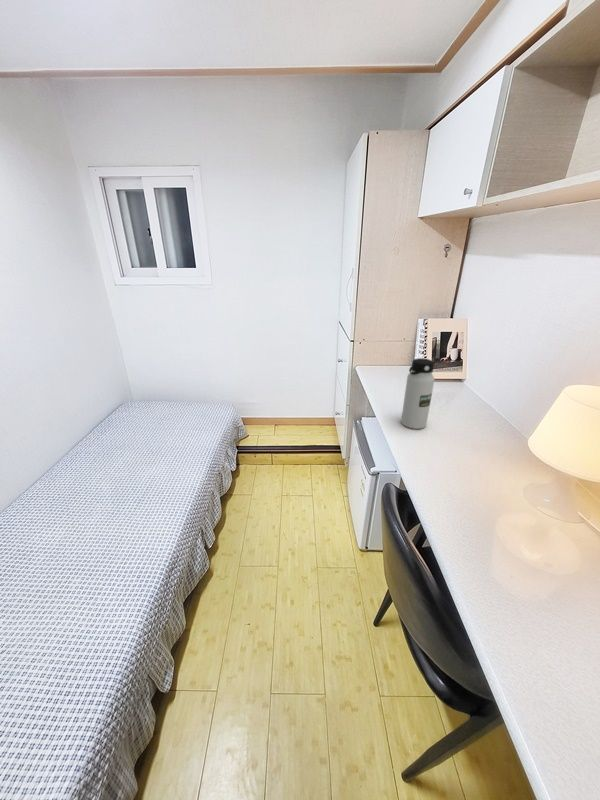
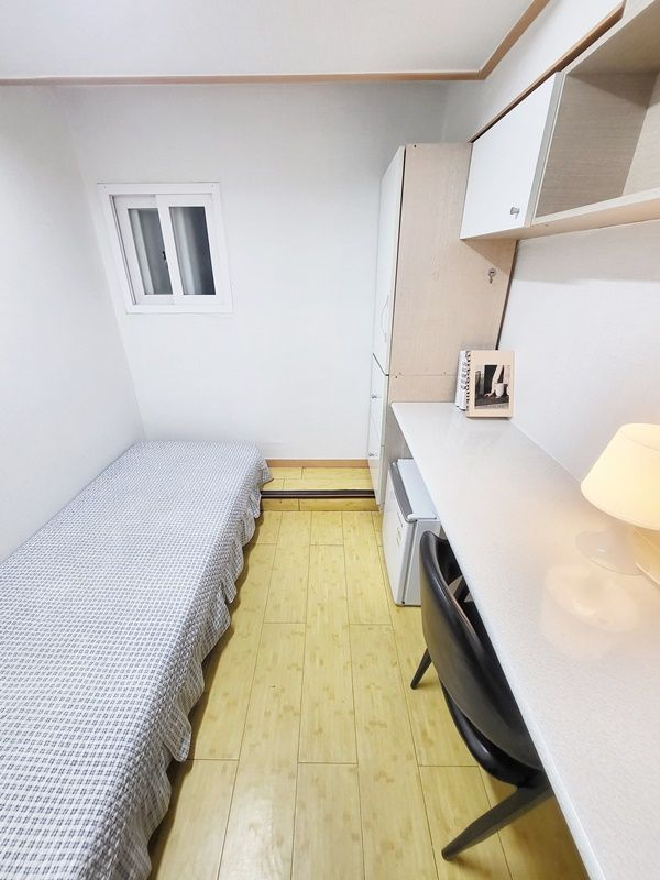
- water bottle [400,357,435,430]
